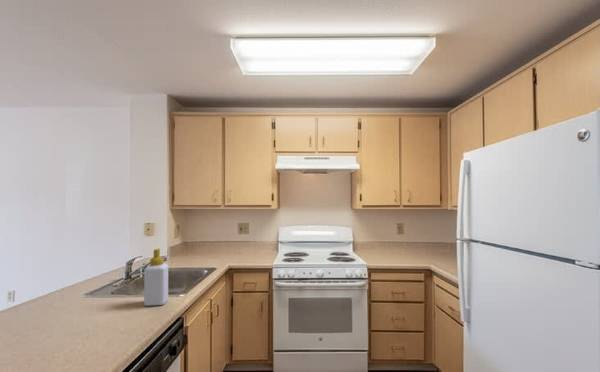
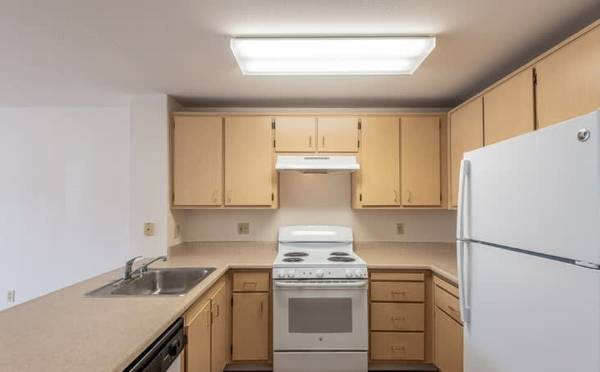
- soap bottle [143,247,169,307]
